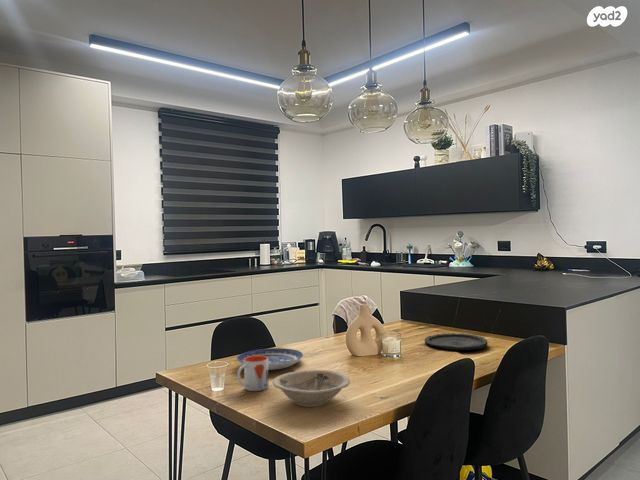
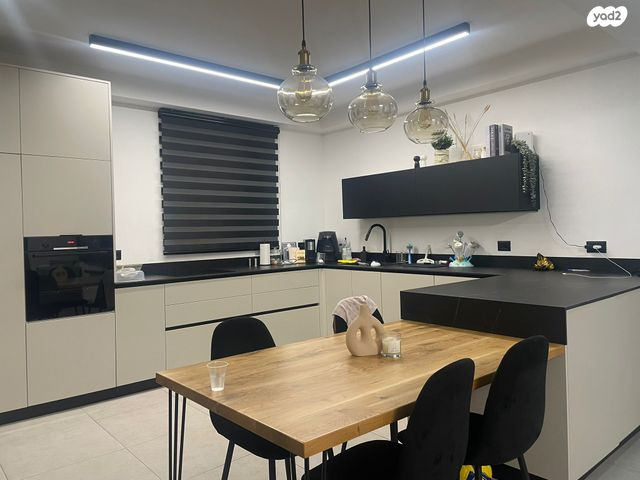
- mug [236,356,270,392]
- plate [423,332,488,352]
- plate [236,347,304,371]
- bowl [272,369,351,408]
